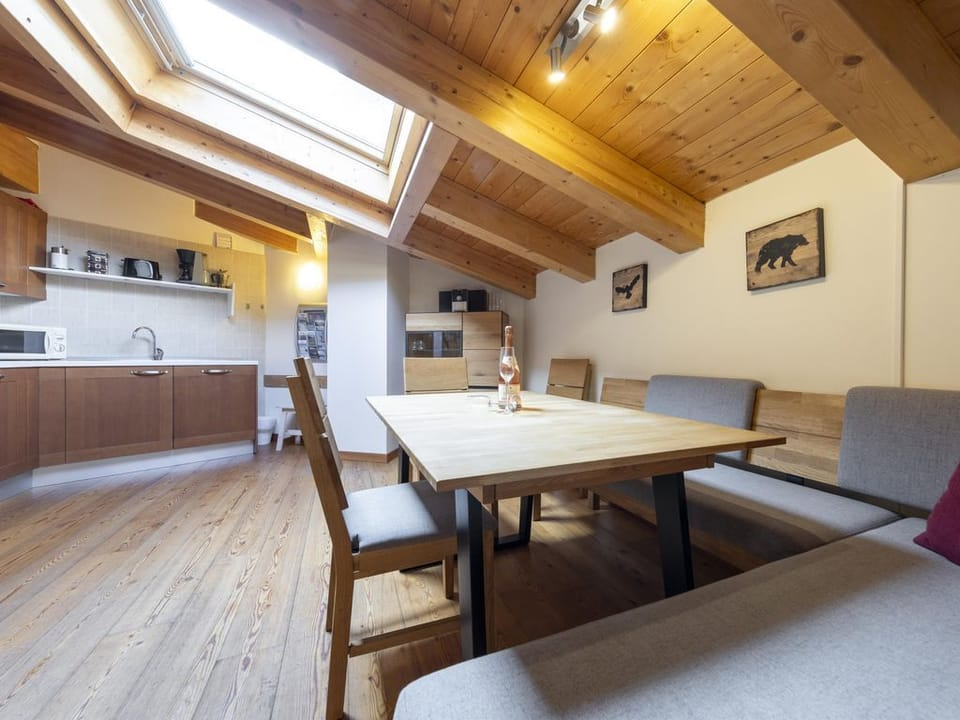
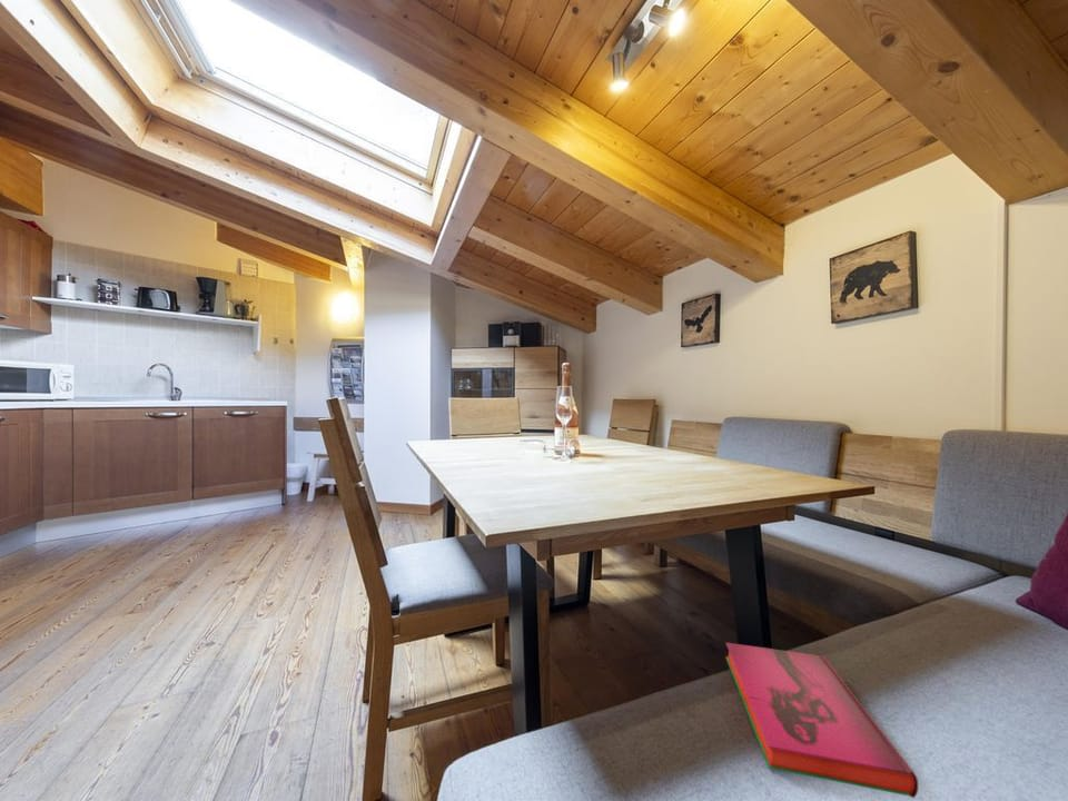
+ hardback book [724,642,919,799]
